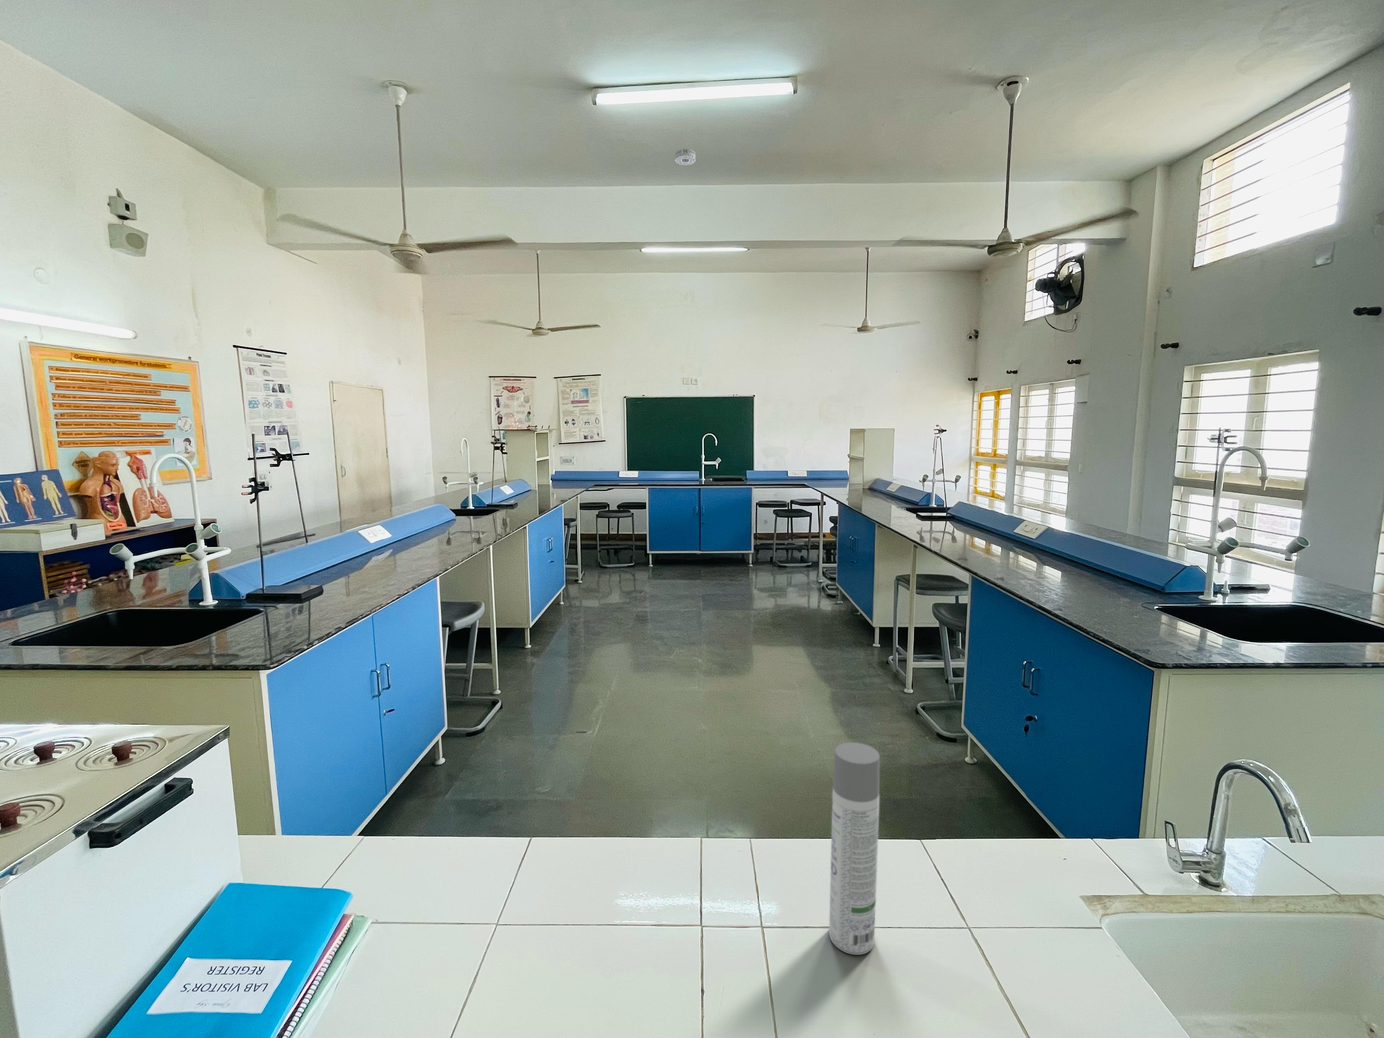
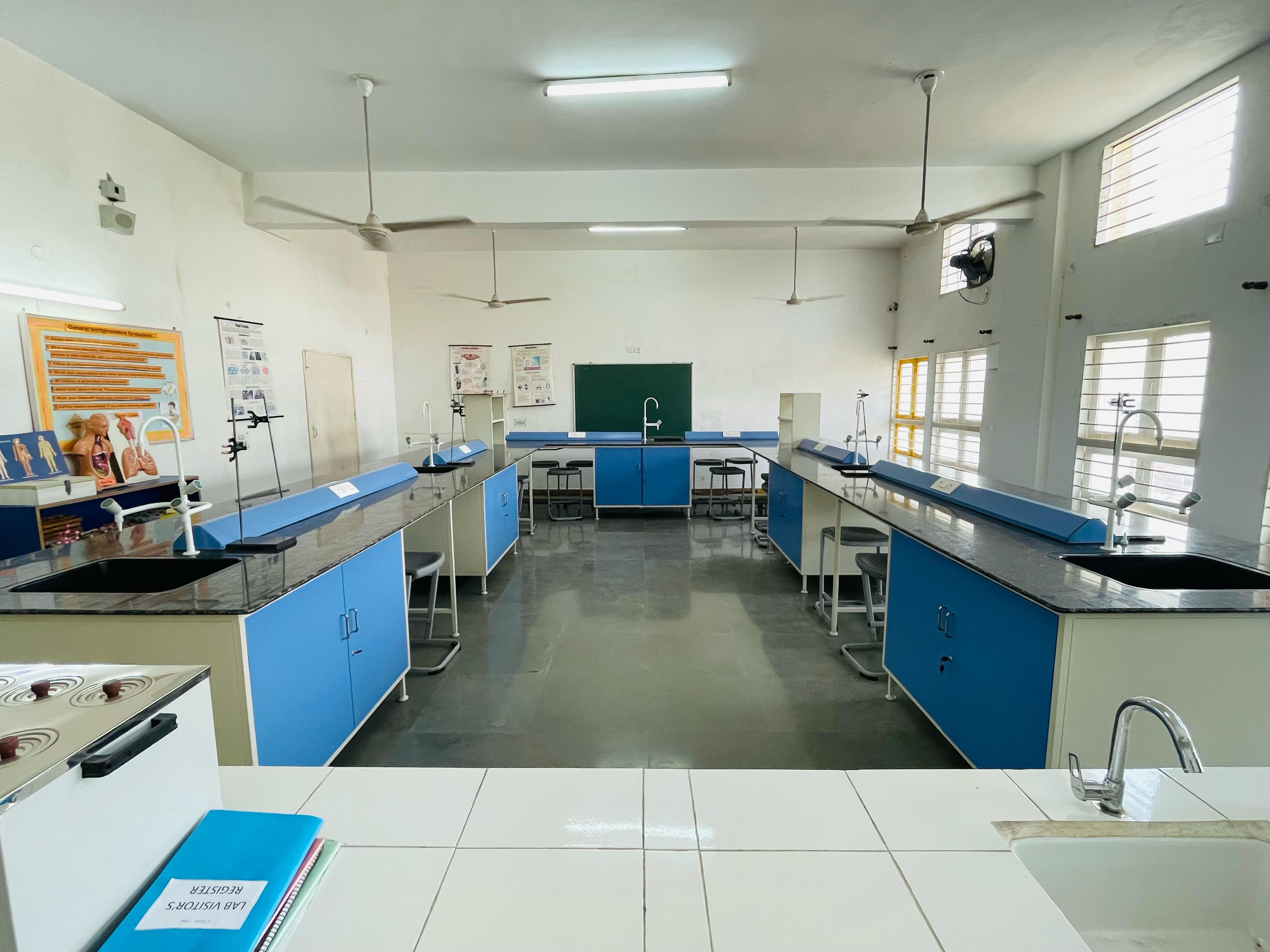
- smoke detector [675,148,695,166]
- spray bottle [829,743,881,955]
